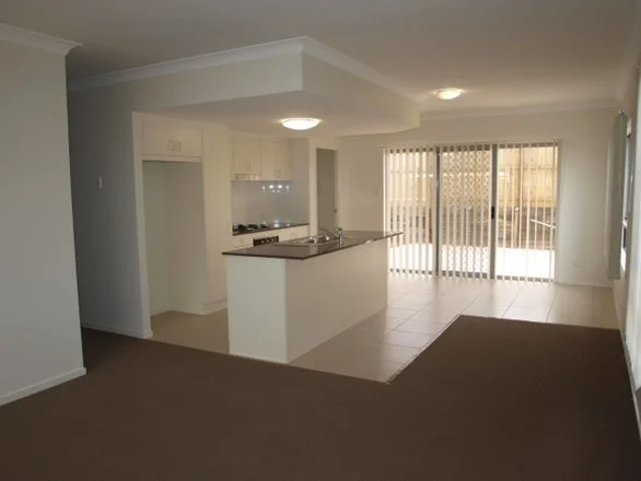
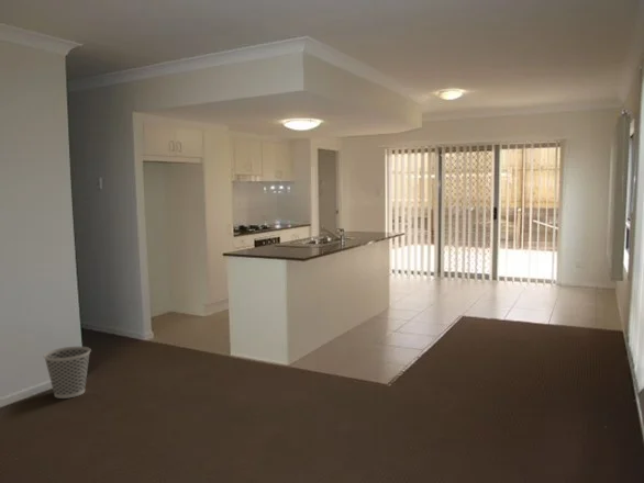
+ wastebasket [43,346,92,400]
